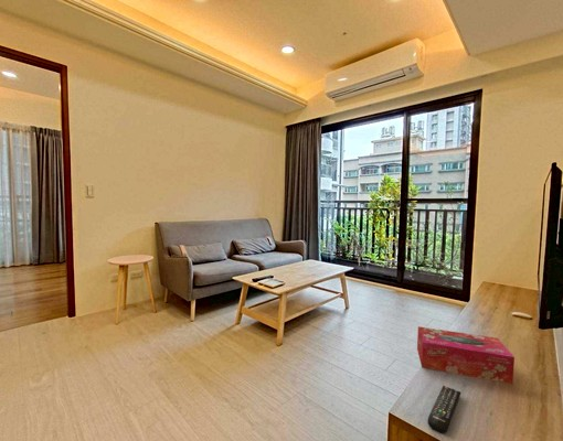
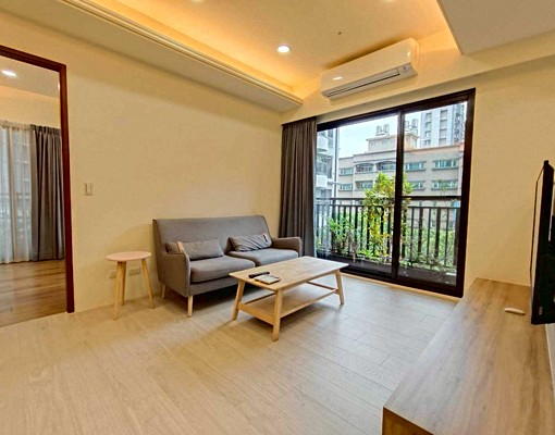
- remote control [427,385,463,434]
- tissue box [416,325,516,385]
